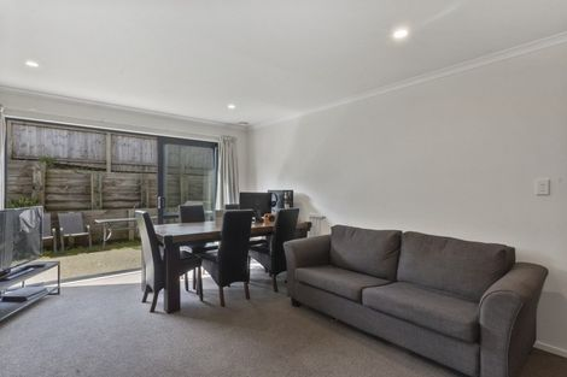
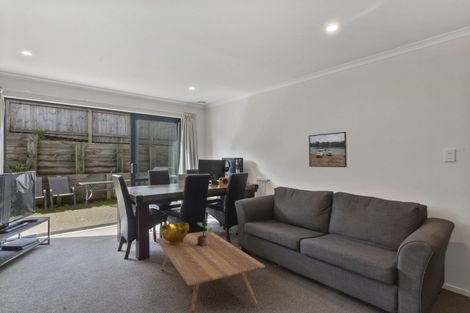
+ decorative bowl [159,221,190,245]
+ potted plant [195,221,212,247]
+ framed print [308,131,348,168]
+ coffee table [155,230,266,313]
